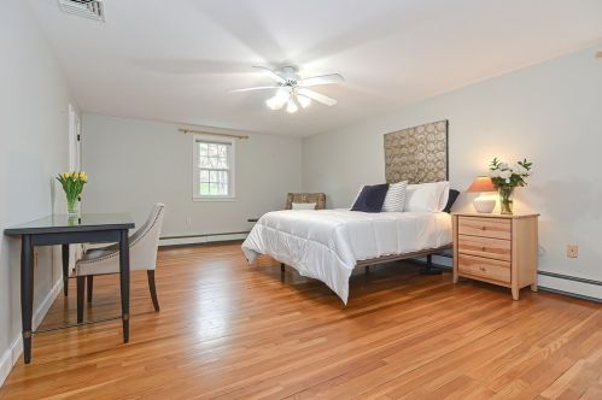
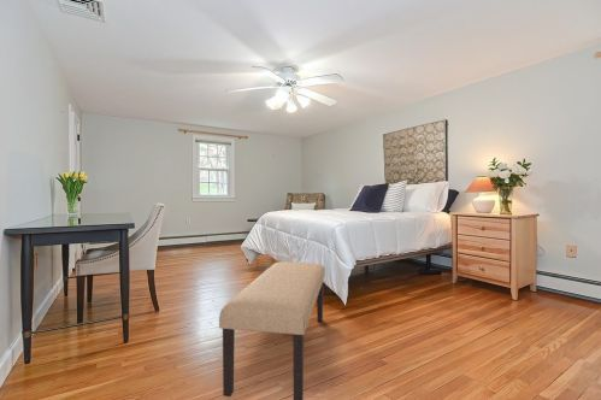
+ bench [218,260,326,400]
